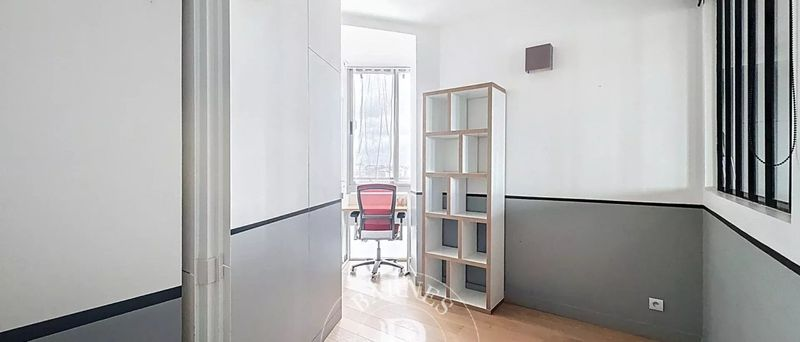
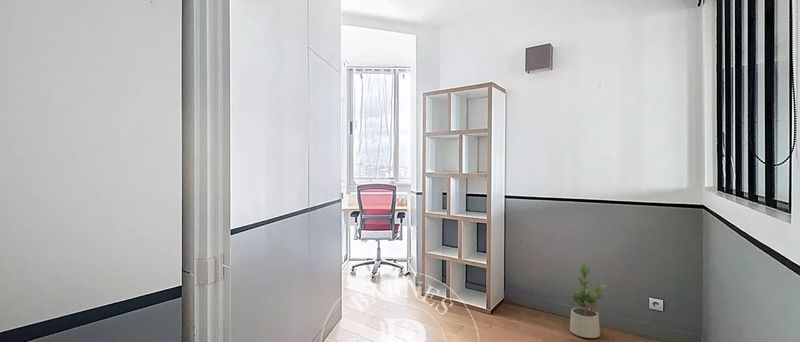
+ potted plant [569,264,608,339]
